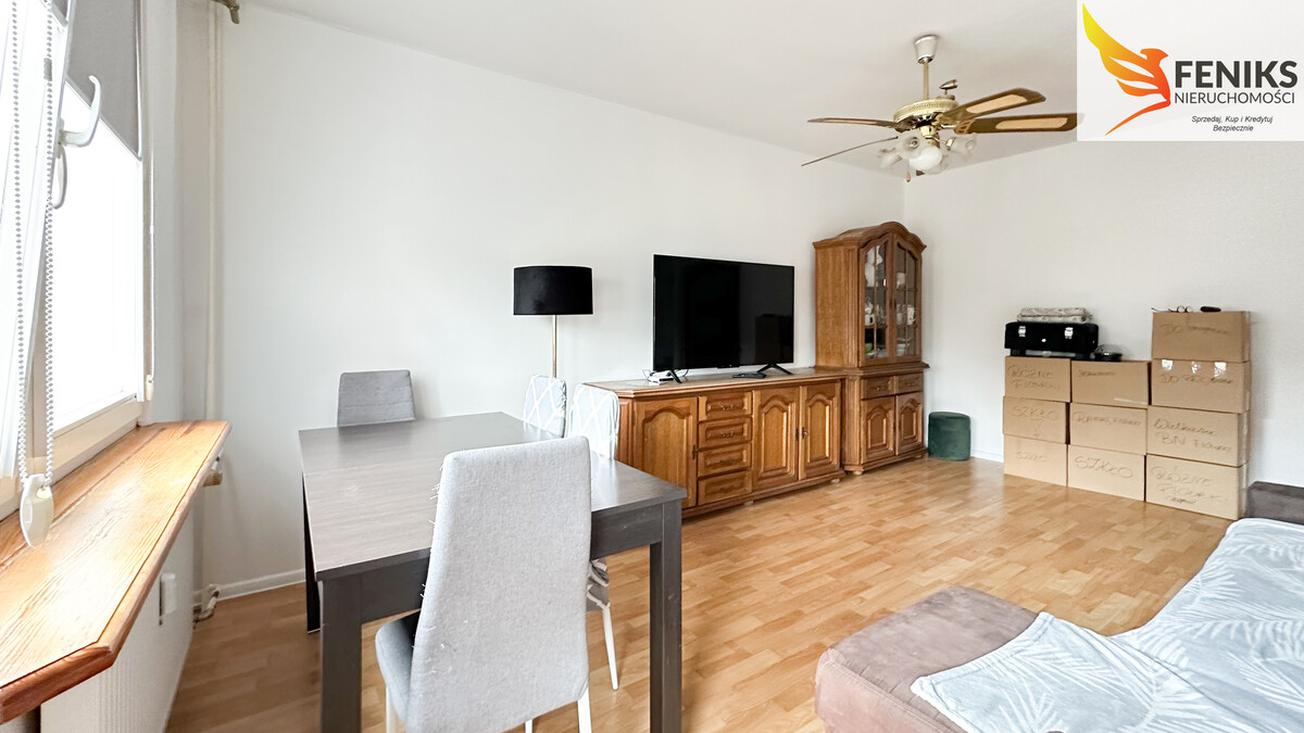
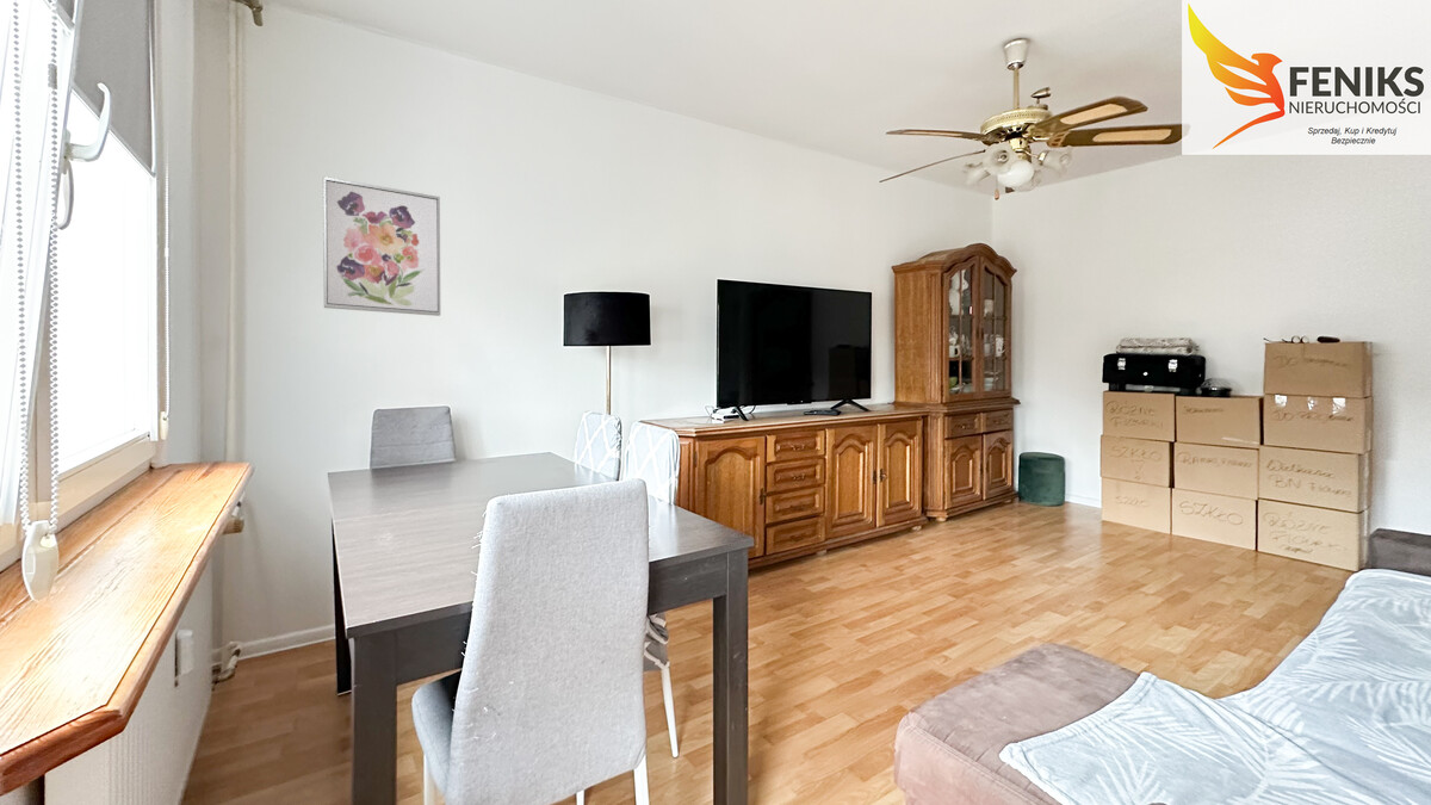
+ wall art [322,175,441,317]
